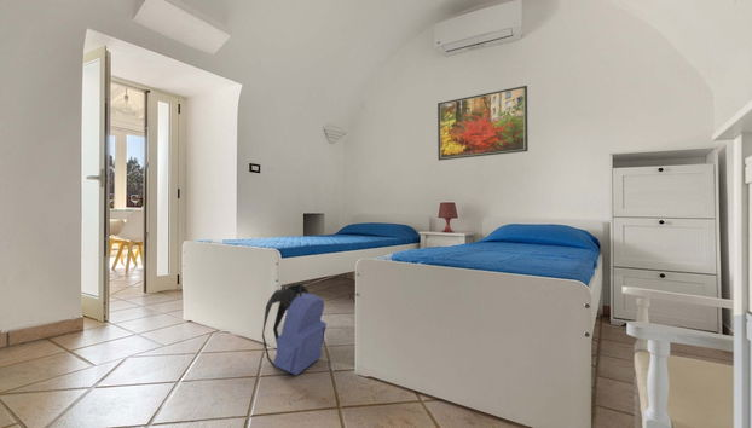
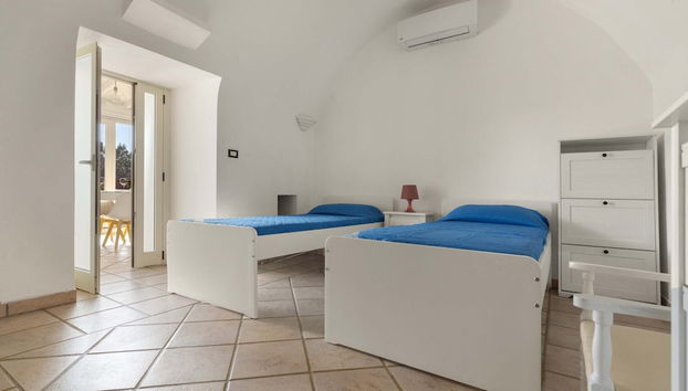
- backpack [261,283,328,377]
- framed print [436,85,530,162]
